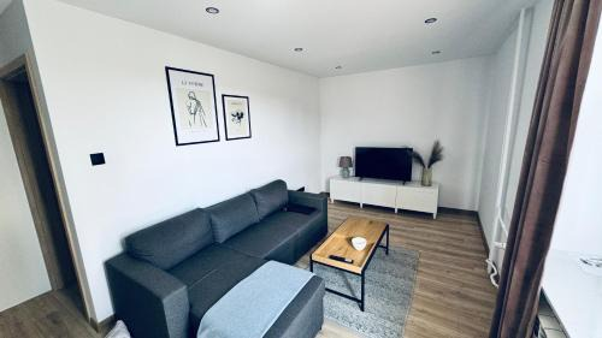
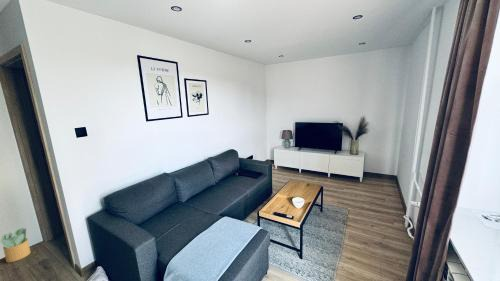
+ potted plant [0,227,32,263]
